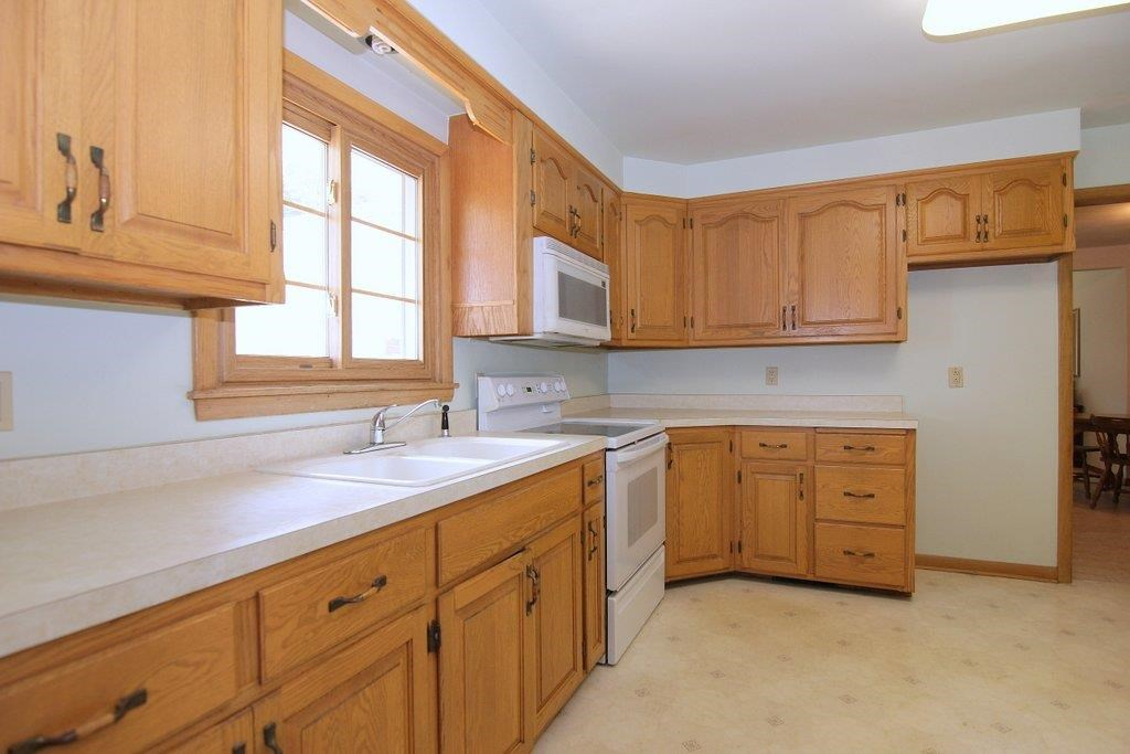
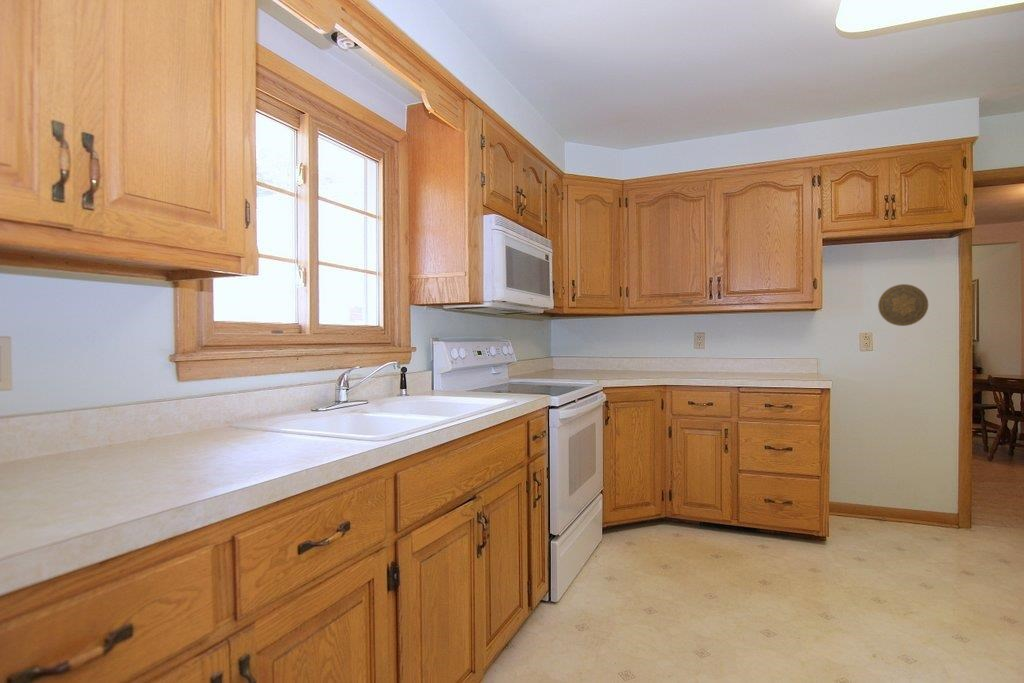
+ decorative plate [877,283,929,327]
